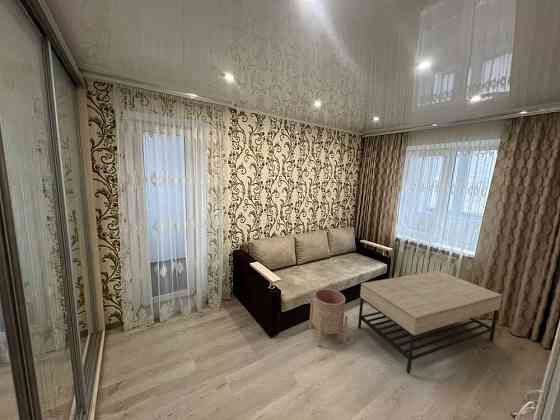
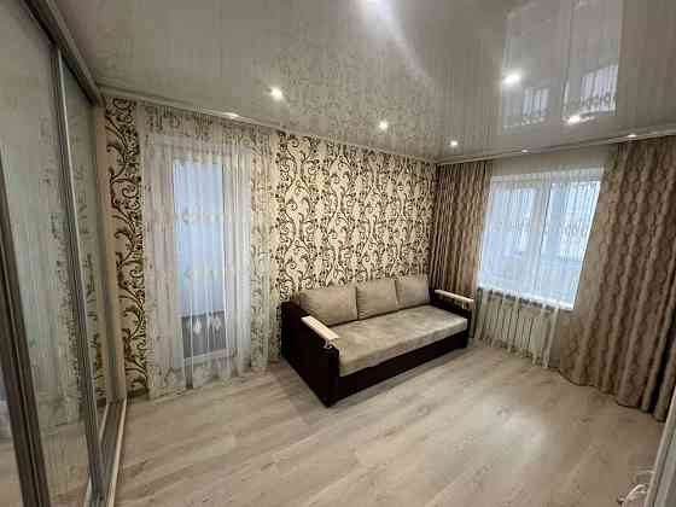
- planter [308,288,349,348]
- coffee table [357,270,503,375]
